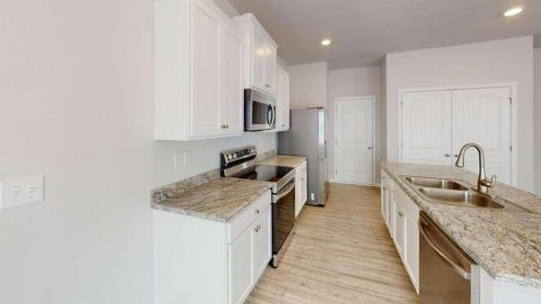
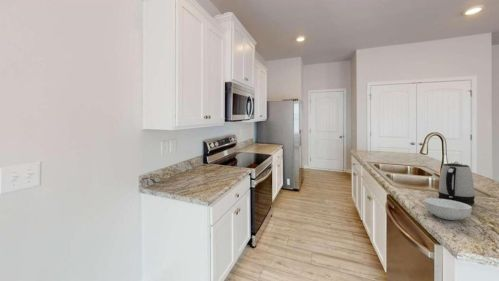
+ kettle [437,162,476,206]
+ cereal bowl [423,197,473,221]
